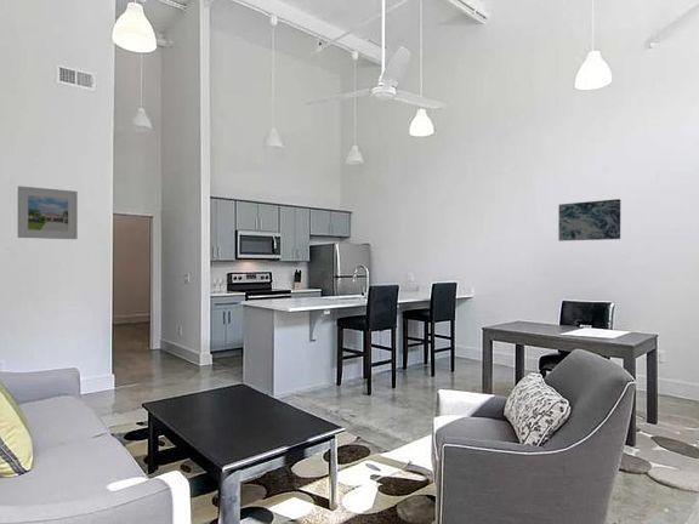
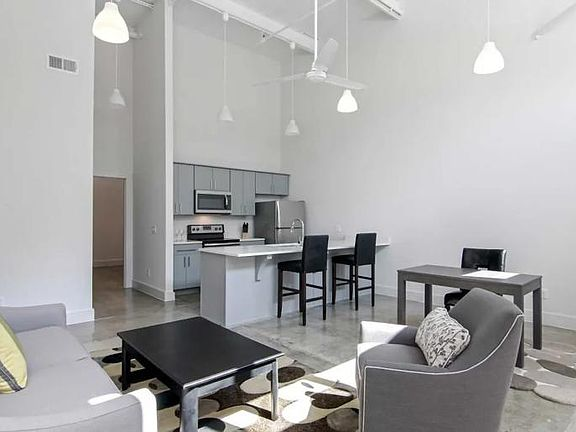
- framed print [17,184,79,240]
- wall art [557,198,621,243]
